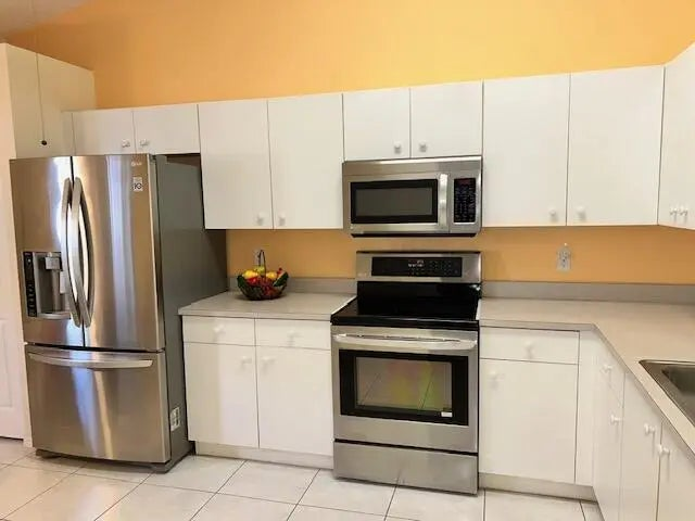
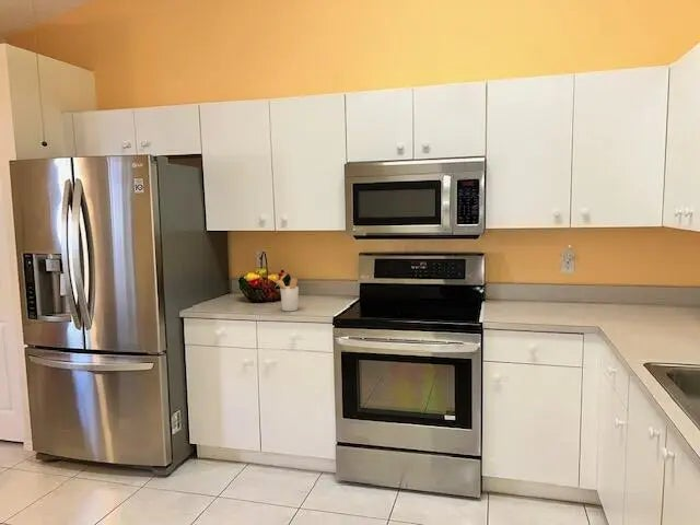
+ utensil holder [272,277,300,312]
